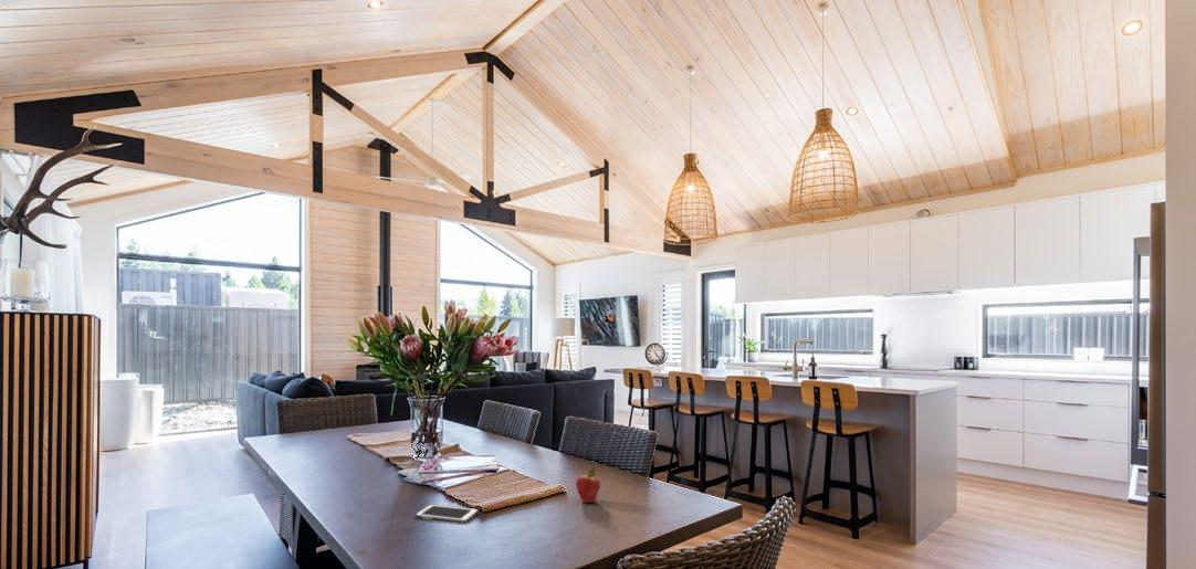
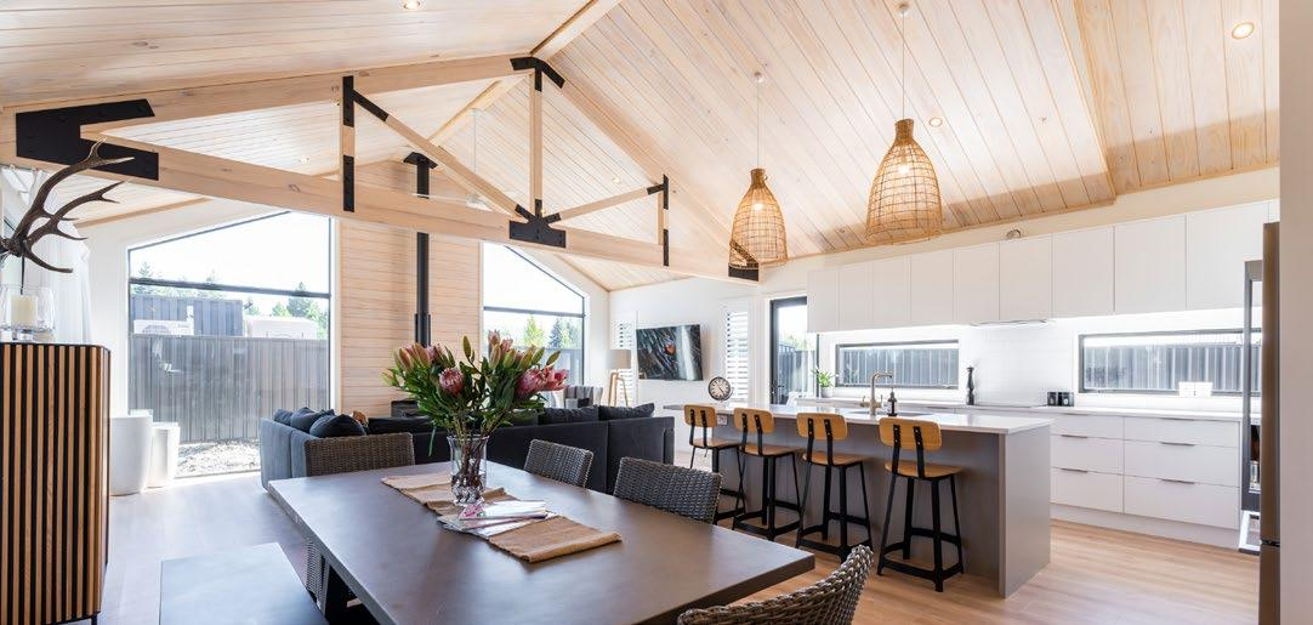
- fruit [575,467,601,504]
- cell phone [415,503,480,524]
